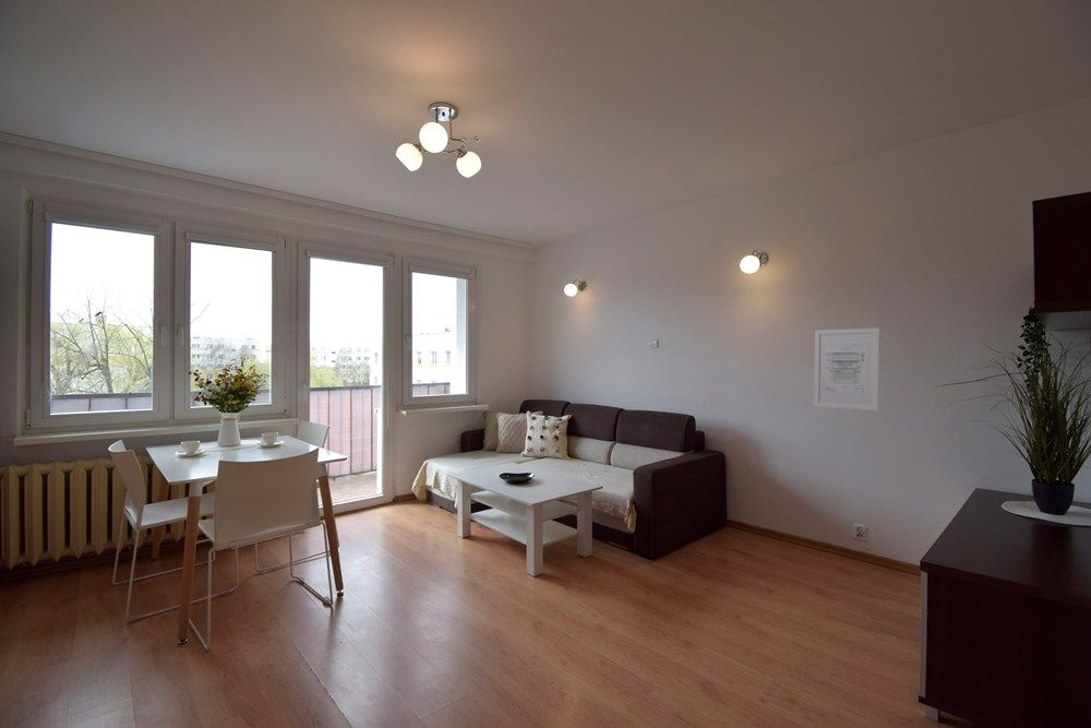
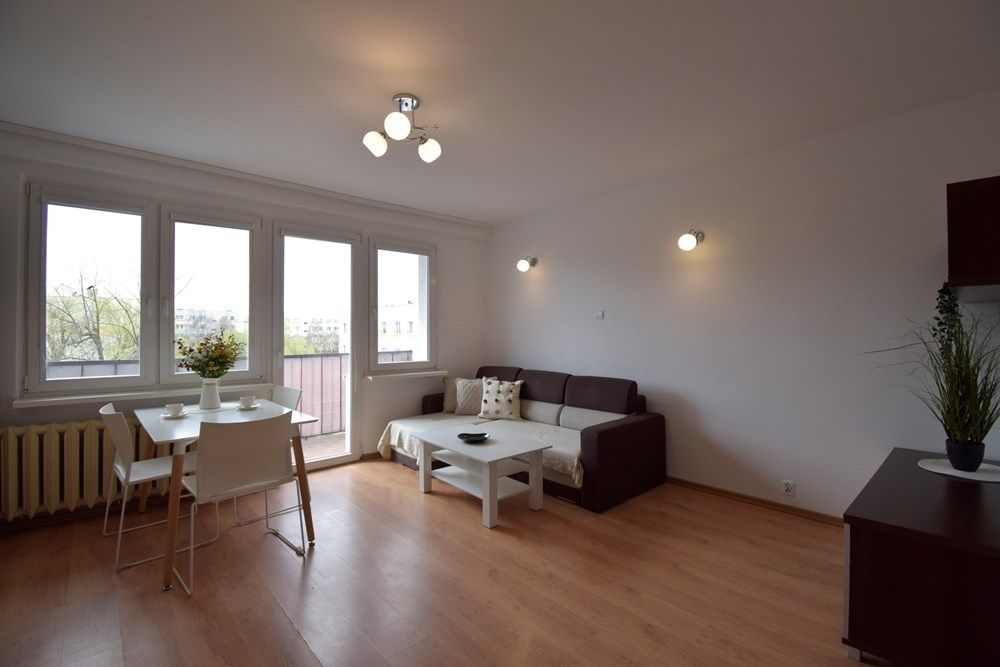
- wall art [813,327,880,411]
